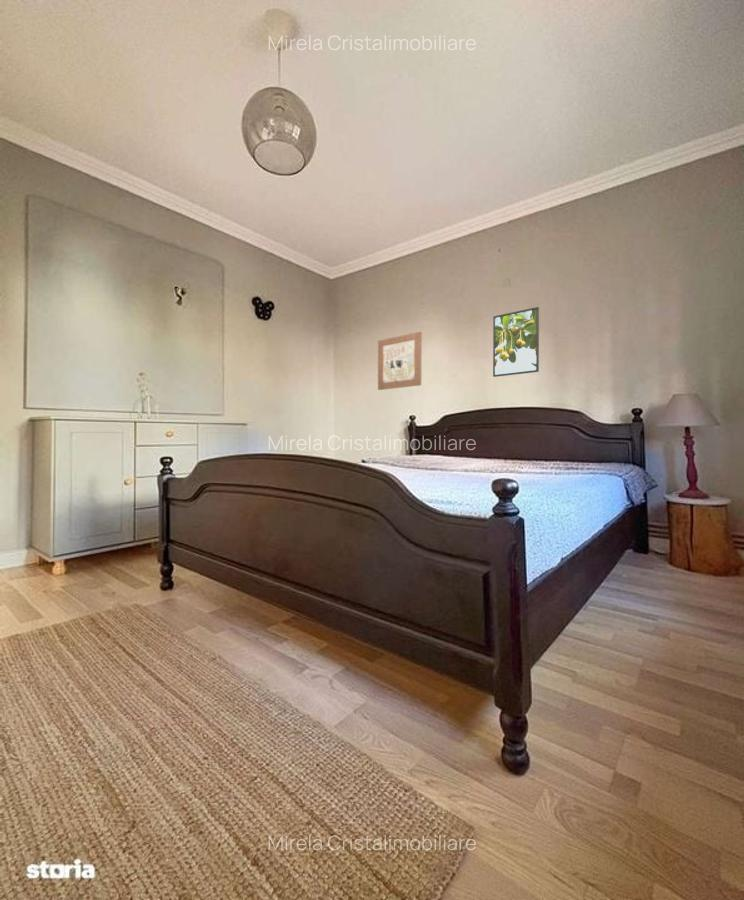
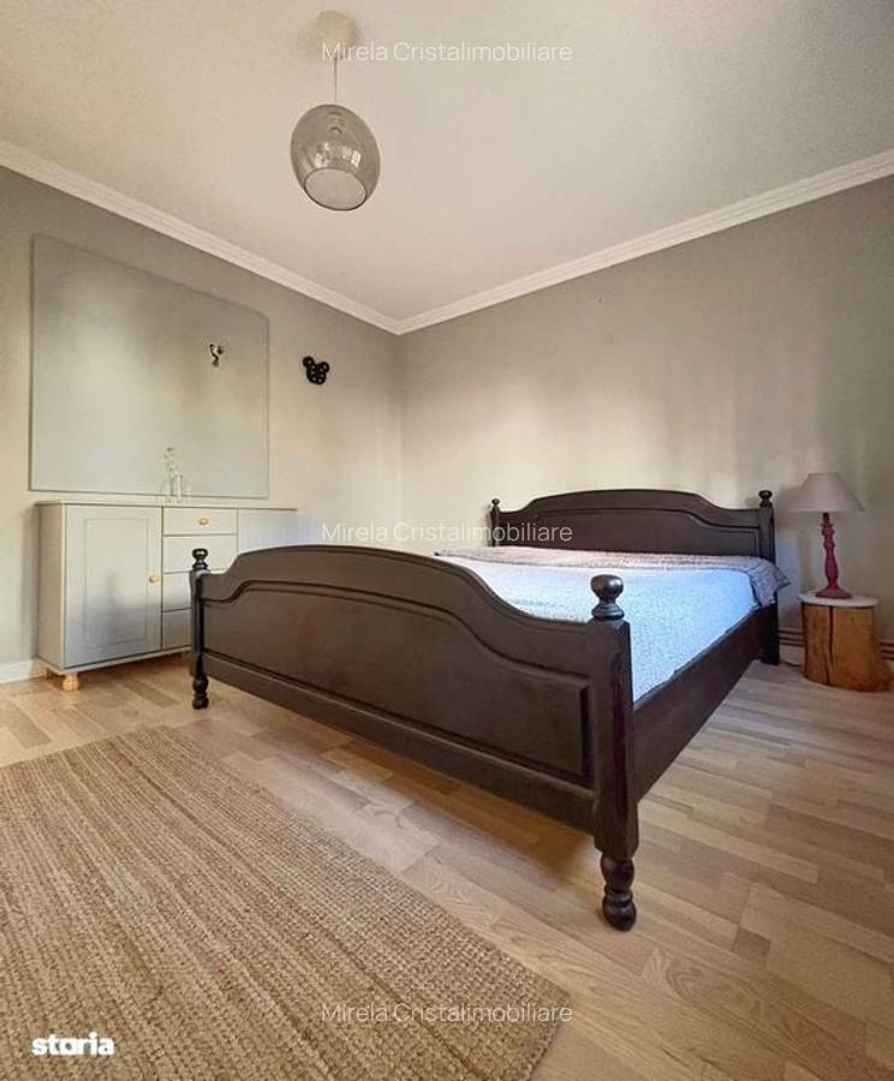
- wall art [377,331,423,391]
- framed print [492,306,540,378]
